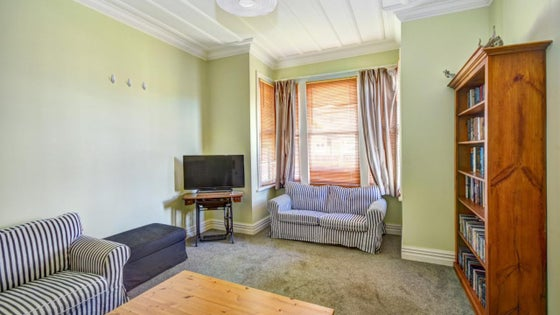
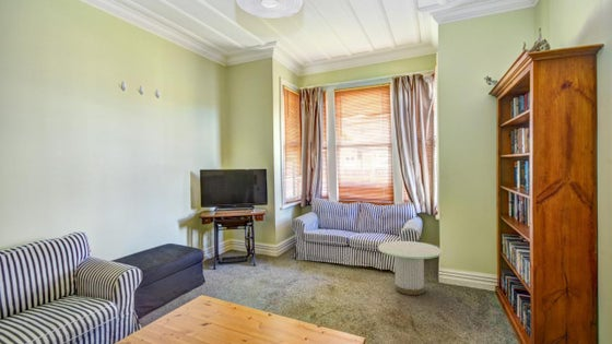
+ side table [377,240,443,296]
